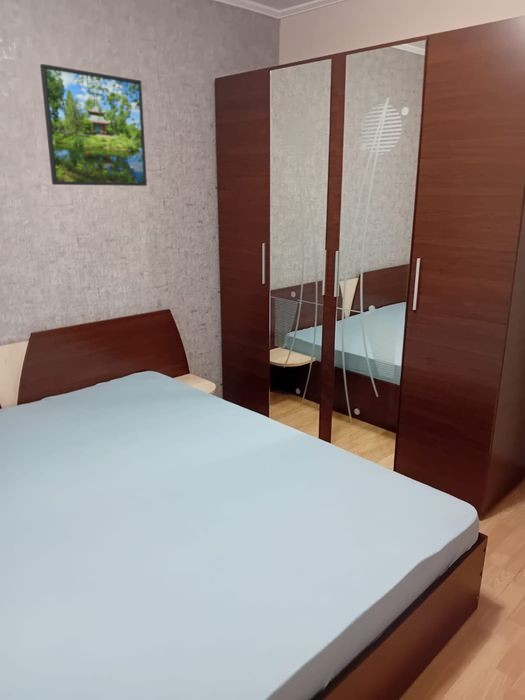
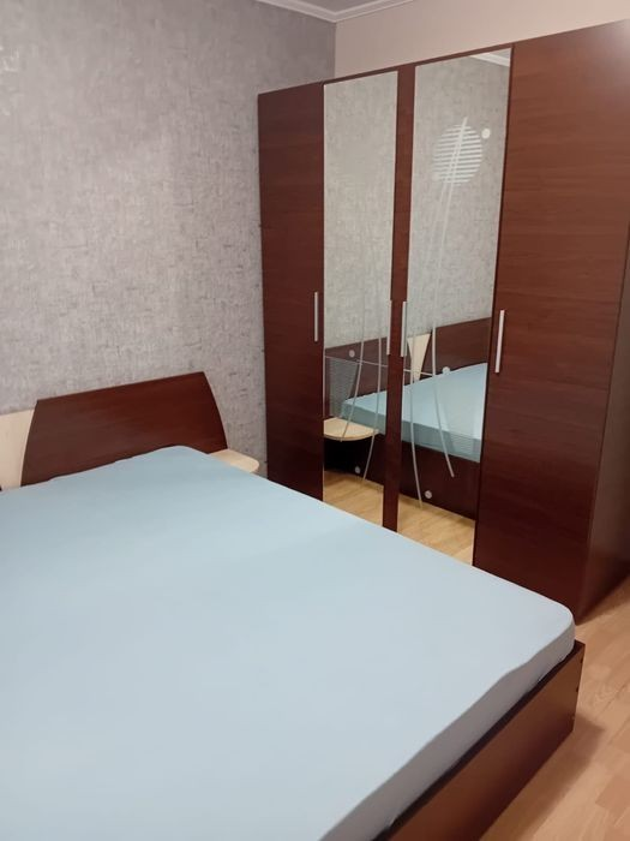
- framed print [39,63,148,187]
